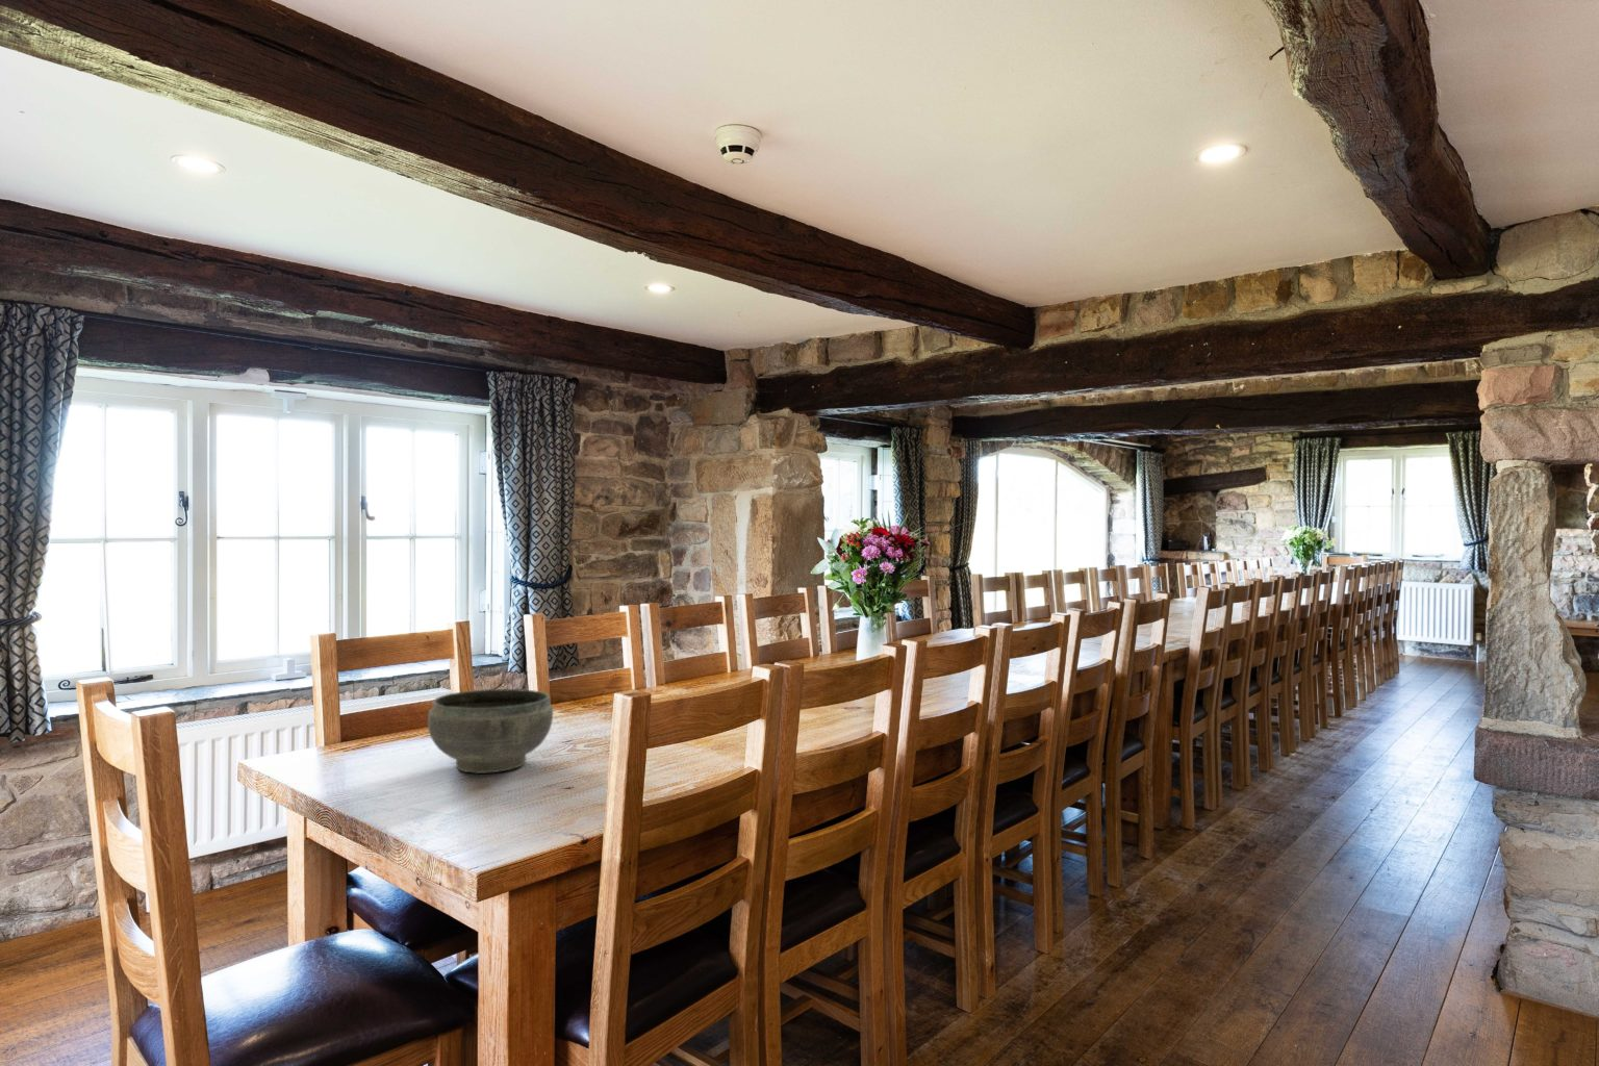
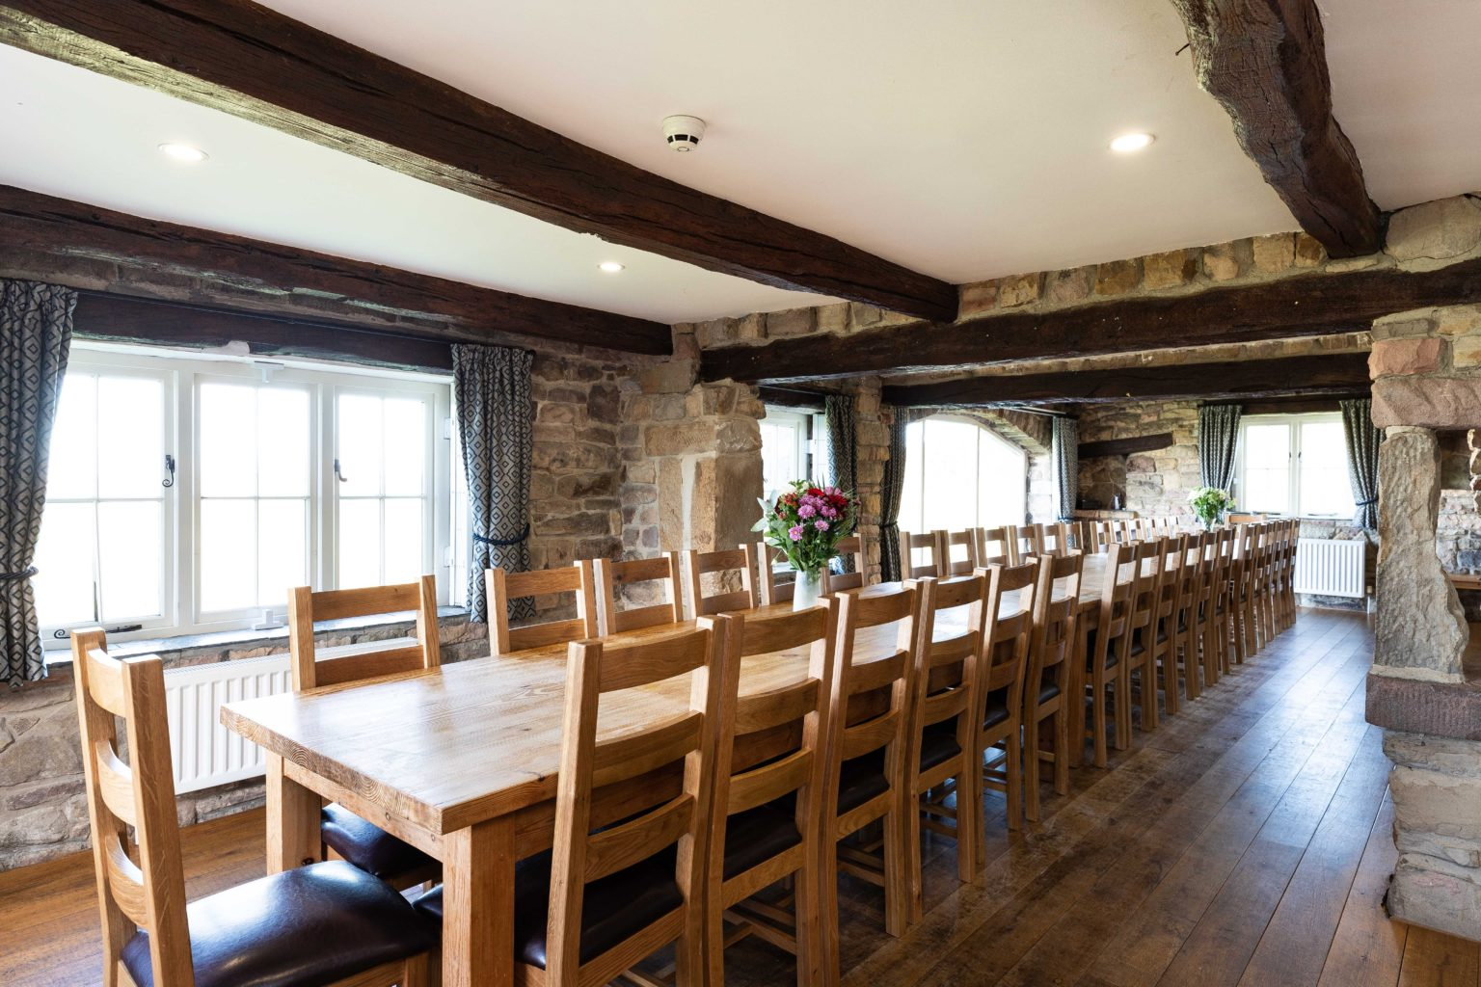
- bowl [427,688,553,775]
